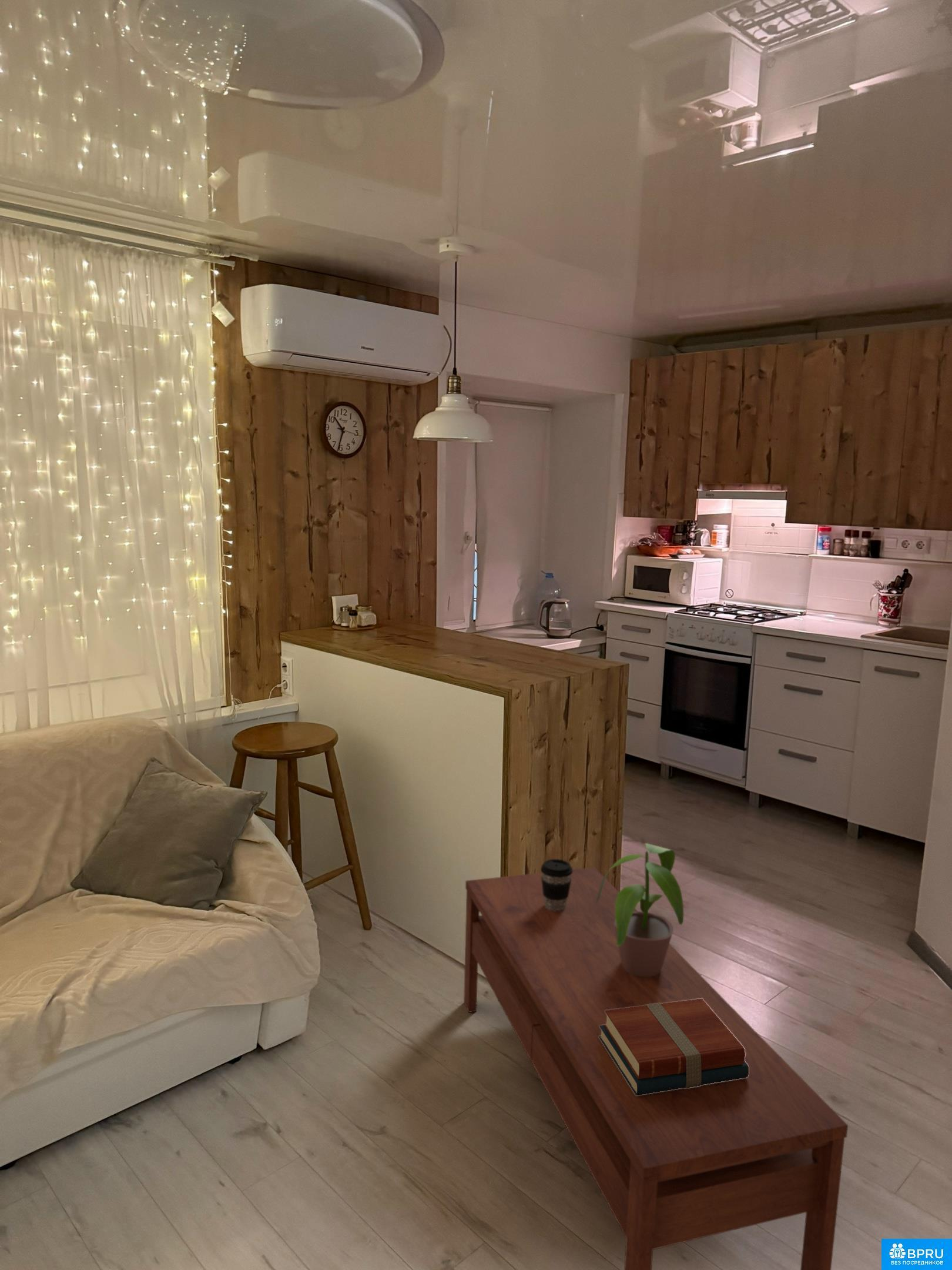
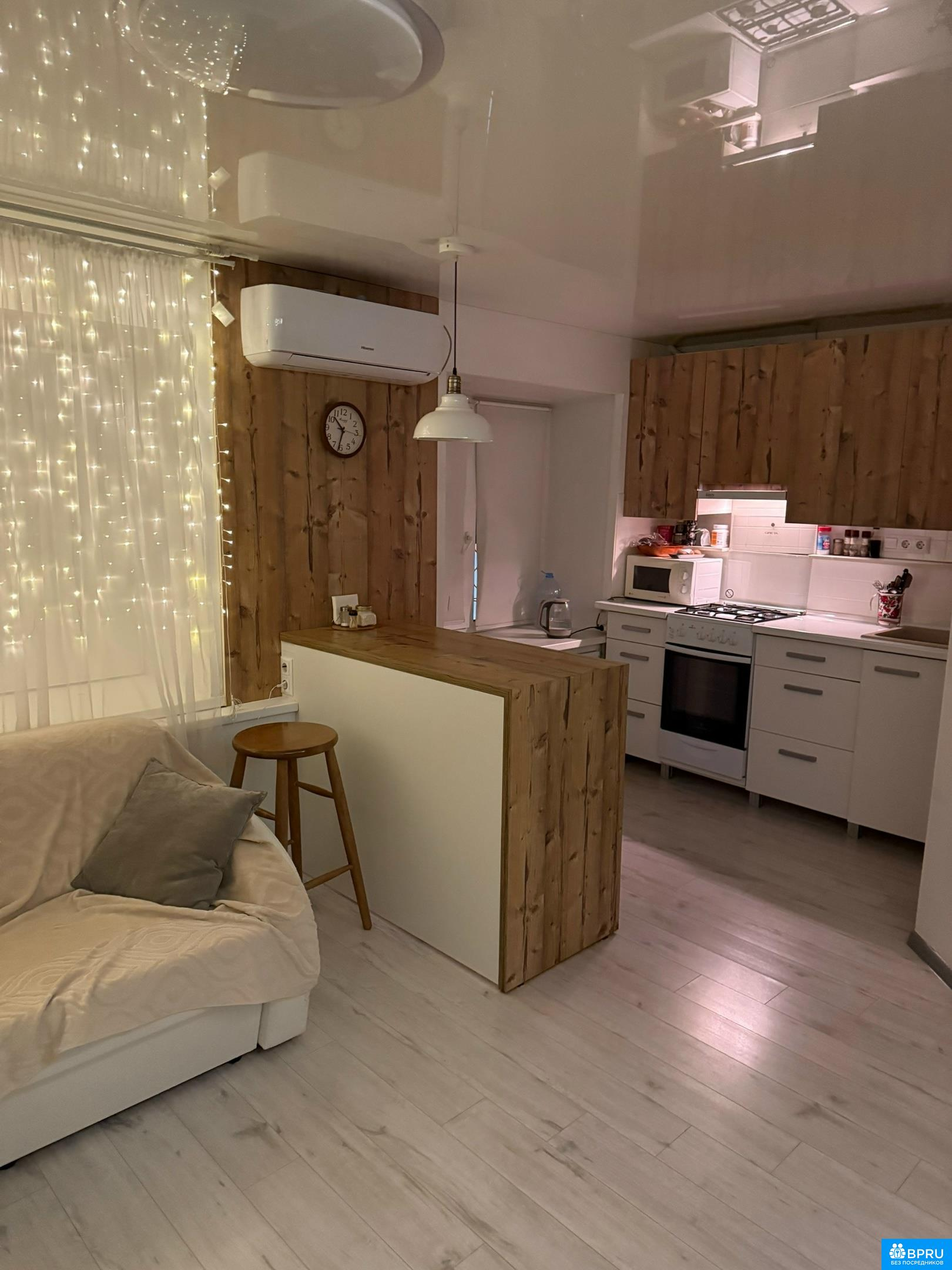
- coffee cup [540,858,573,911]
- books [599,999,749,1095]
- potted plant [596,843,684,977]
- coffee table [463,867,849,1270]
